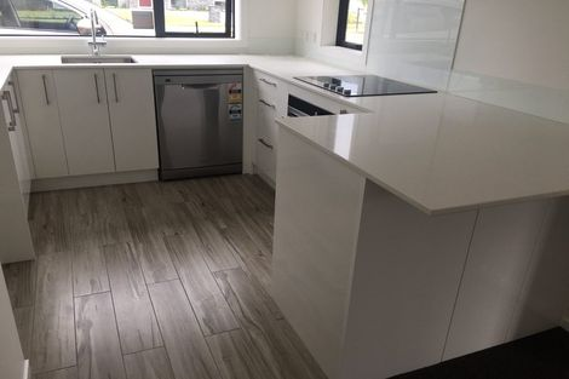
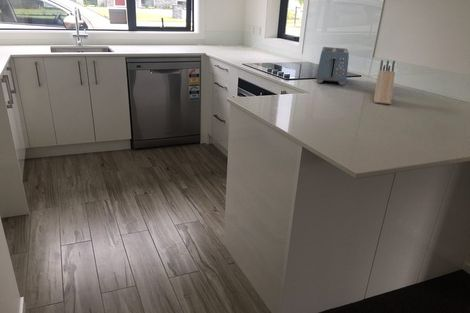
+ knife block [373,59,396,105]
+ toaster [315,46,350,86]
